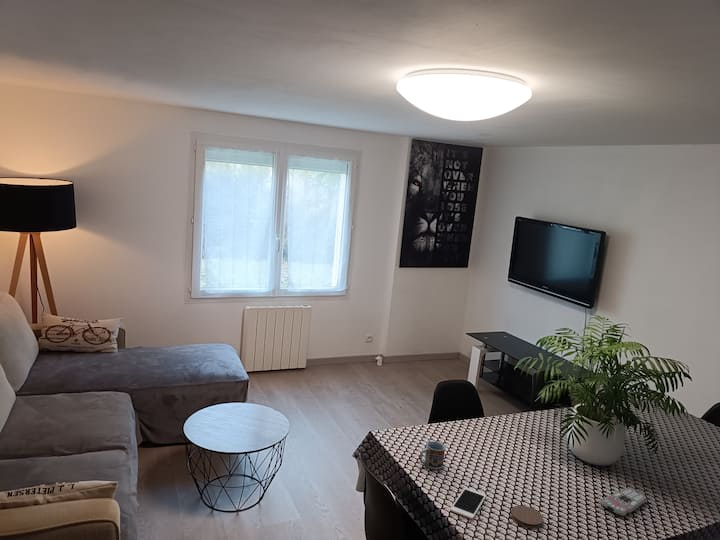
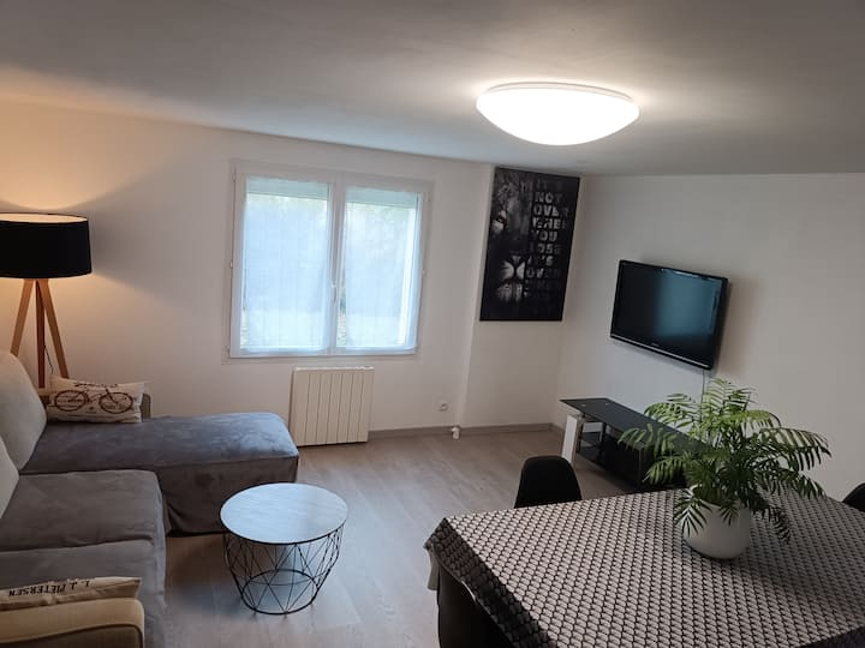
- cell phone [449,487,487,520]
- remote control [599,487,648,518]
- coaster [510,505,544,529]
- cup [419,440,447,471]
